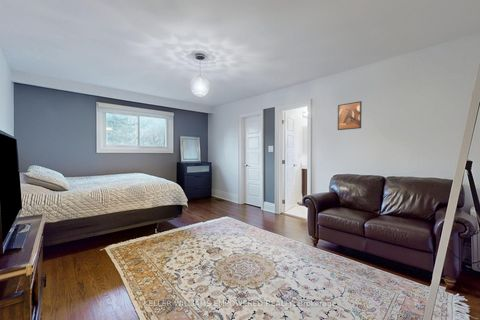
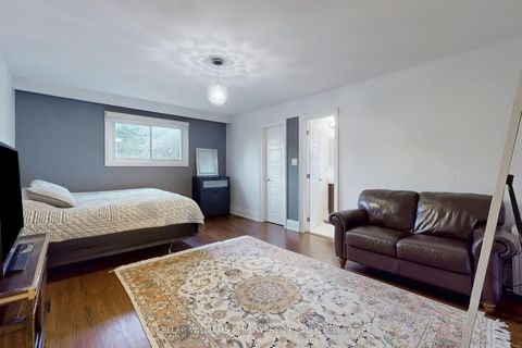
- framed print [337,100,363,131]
